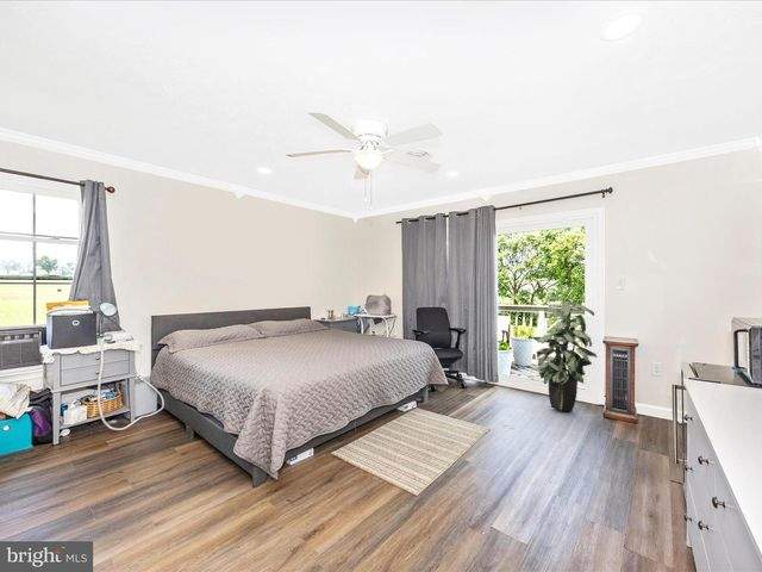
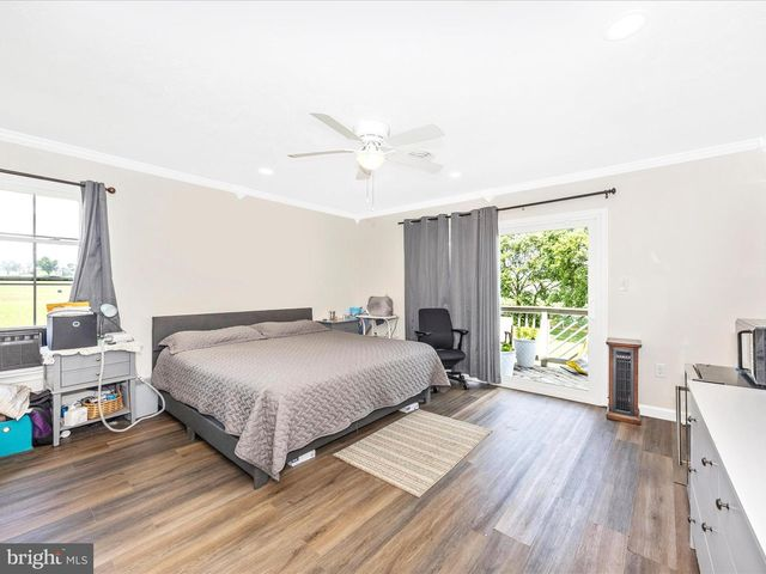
- indoor plant [531,296,599,412]
